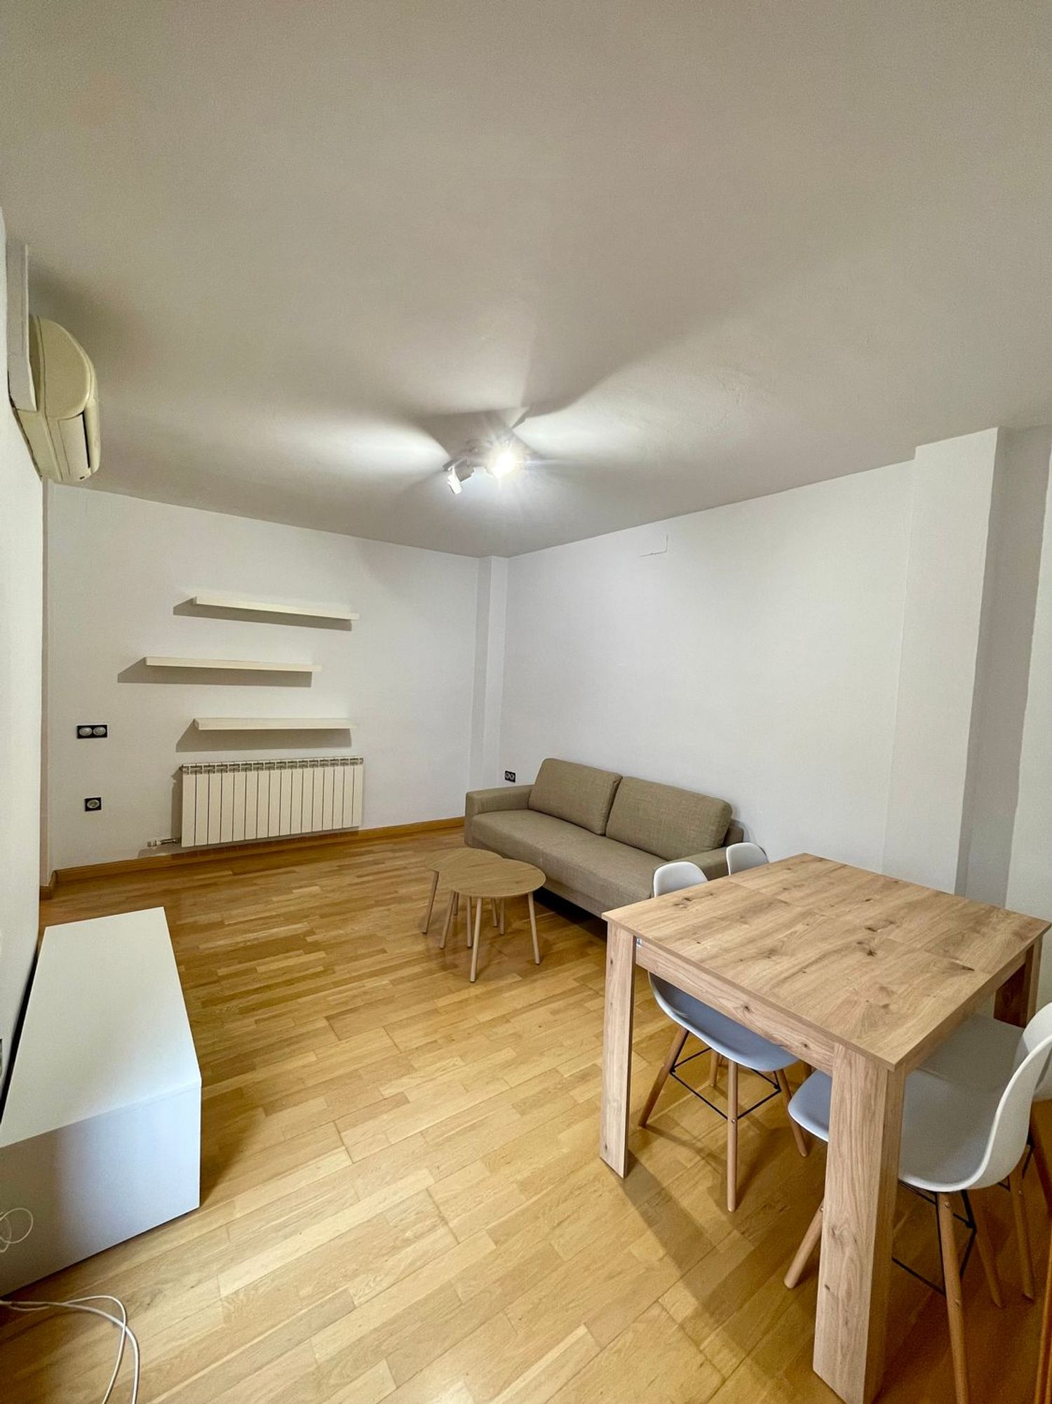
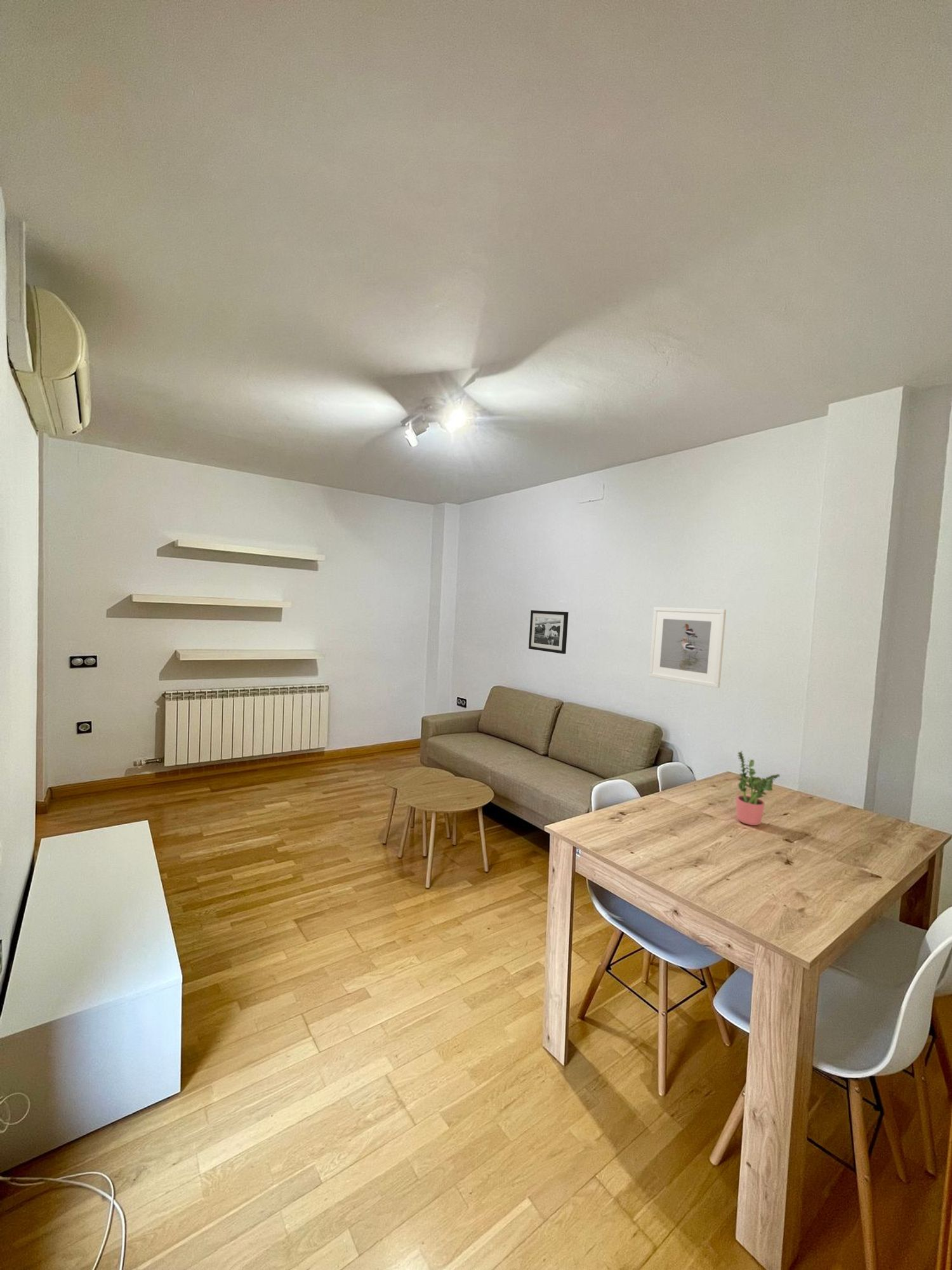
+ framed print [648,606,727,688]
+ picture frame [528,610,569,655]
+ potted plant [736,750,781,826]
